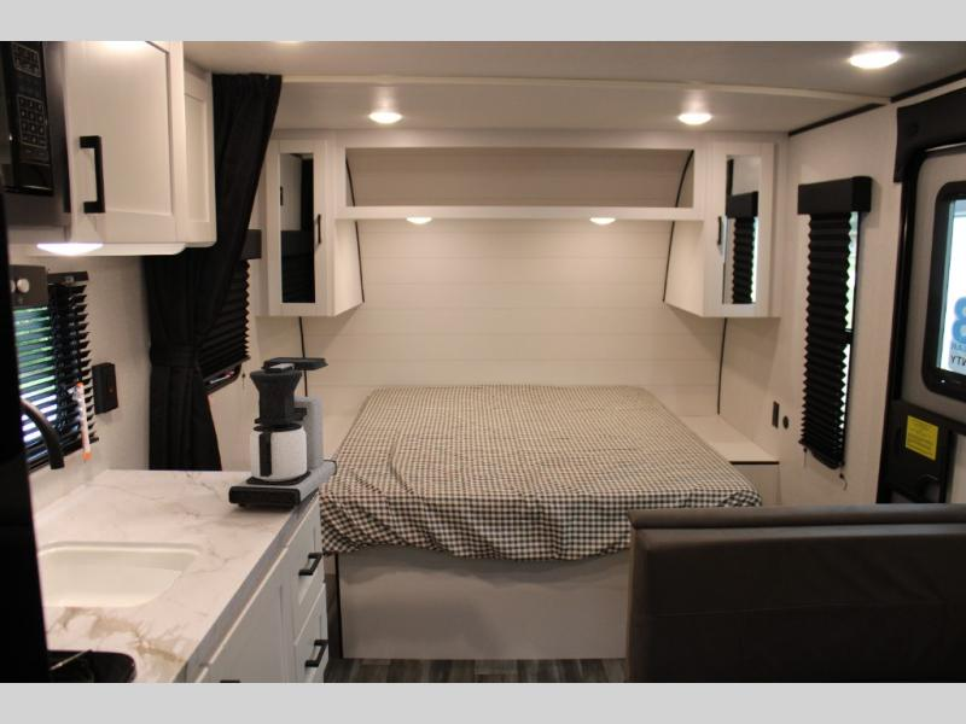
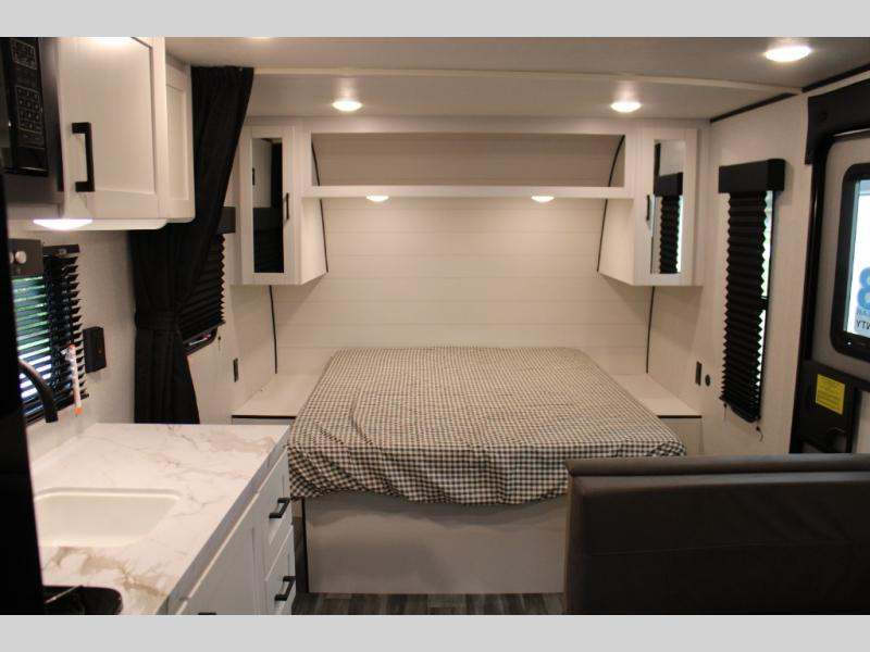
- coffee maker [227,356,338,510]
